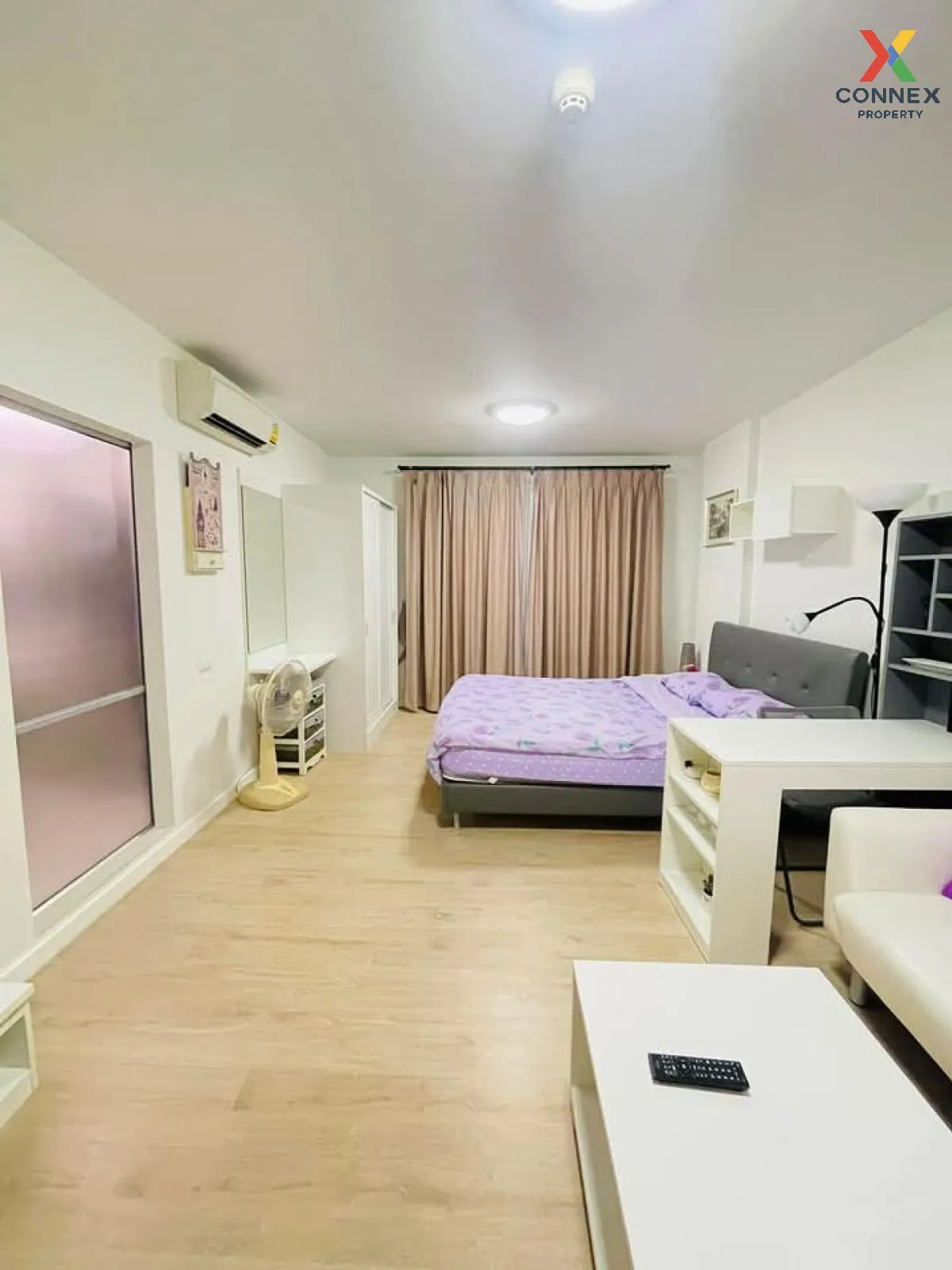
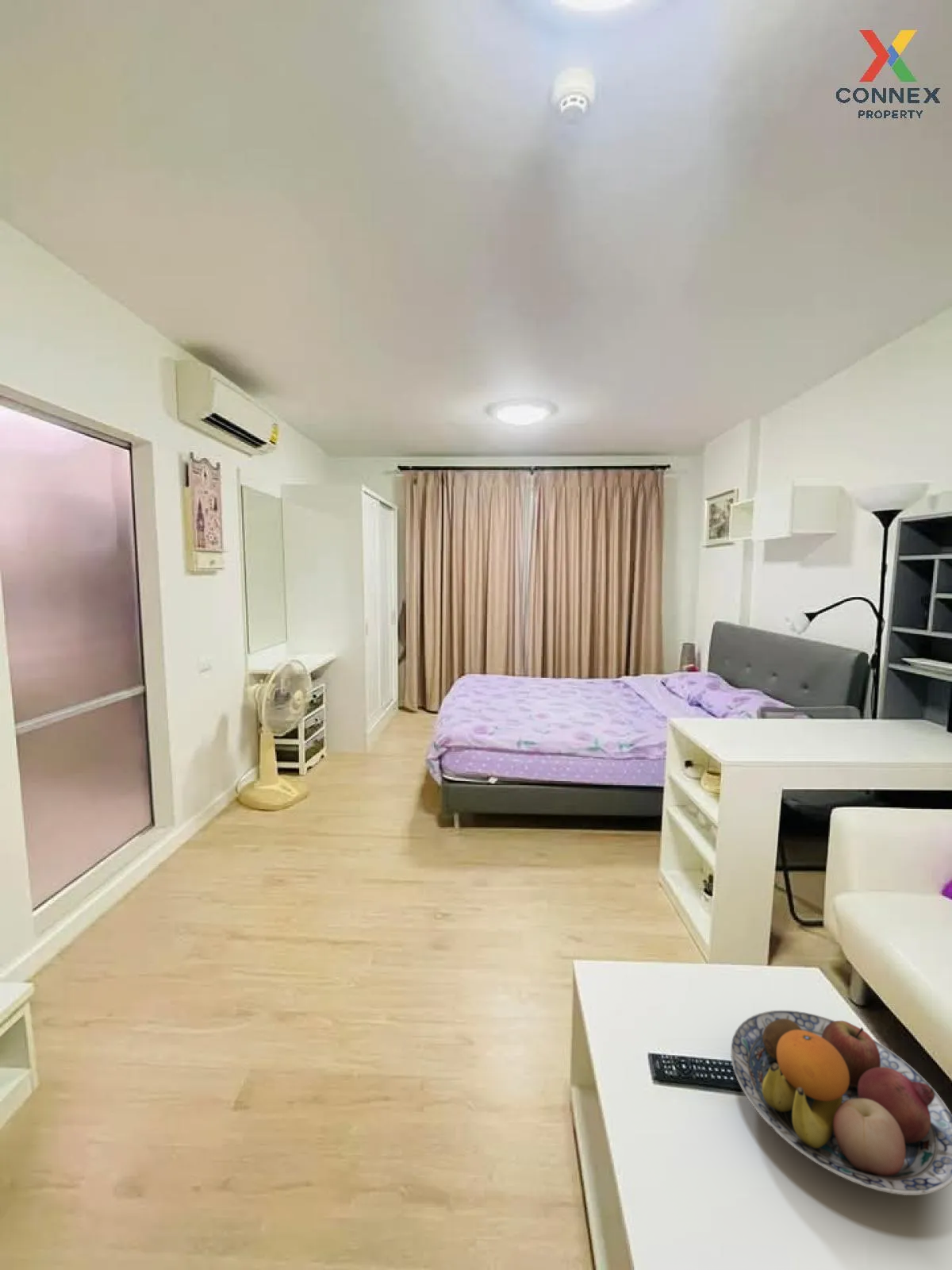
+ fruit bowl [730,1010,952,1196]
